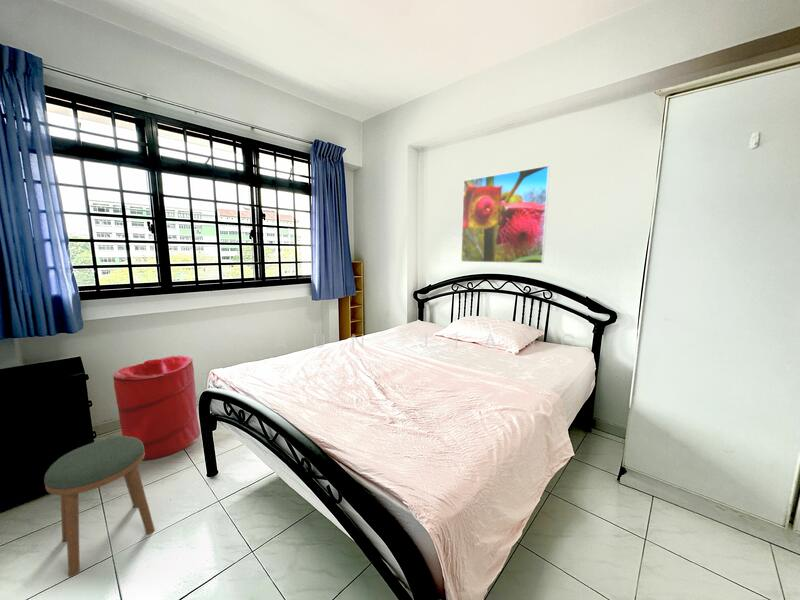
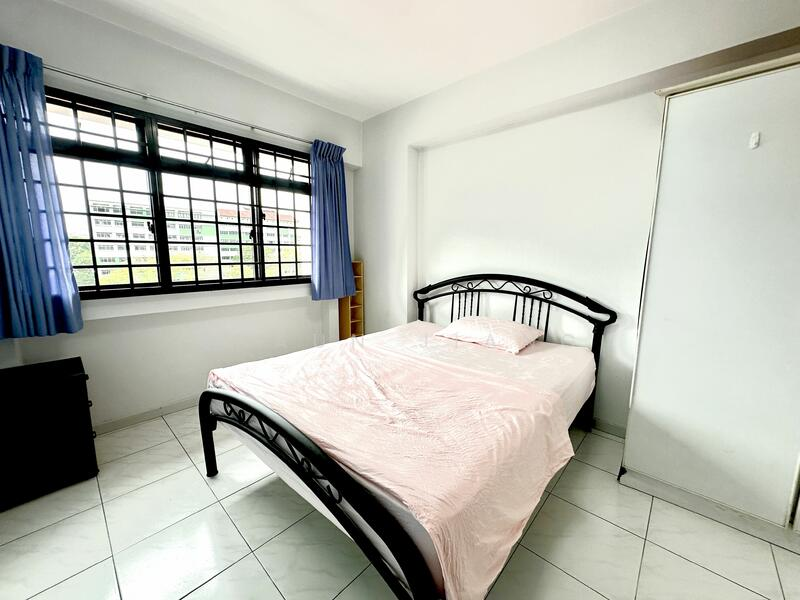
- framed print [460,164,551,264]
- stool [43,435,156,578]
- laundry hamper [112,354,201,461]
